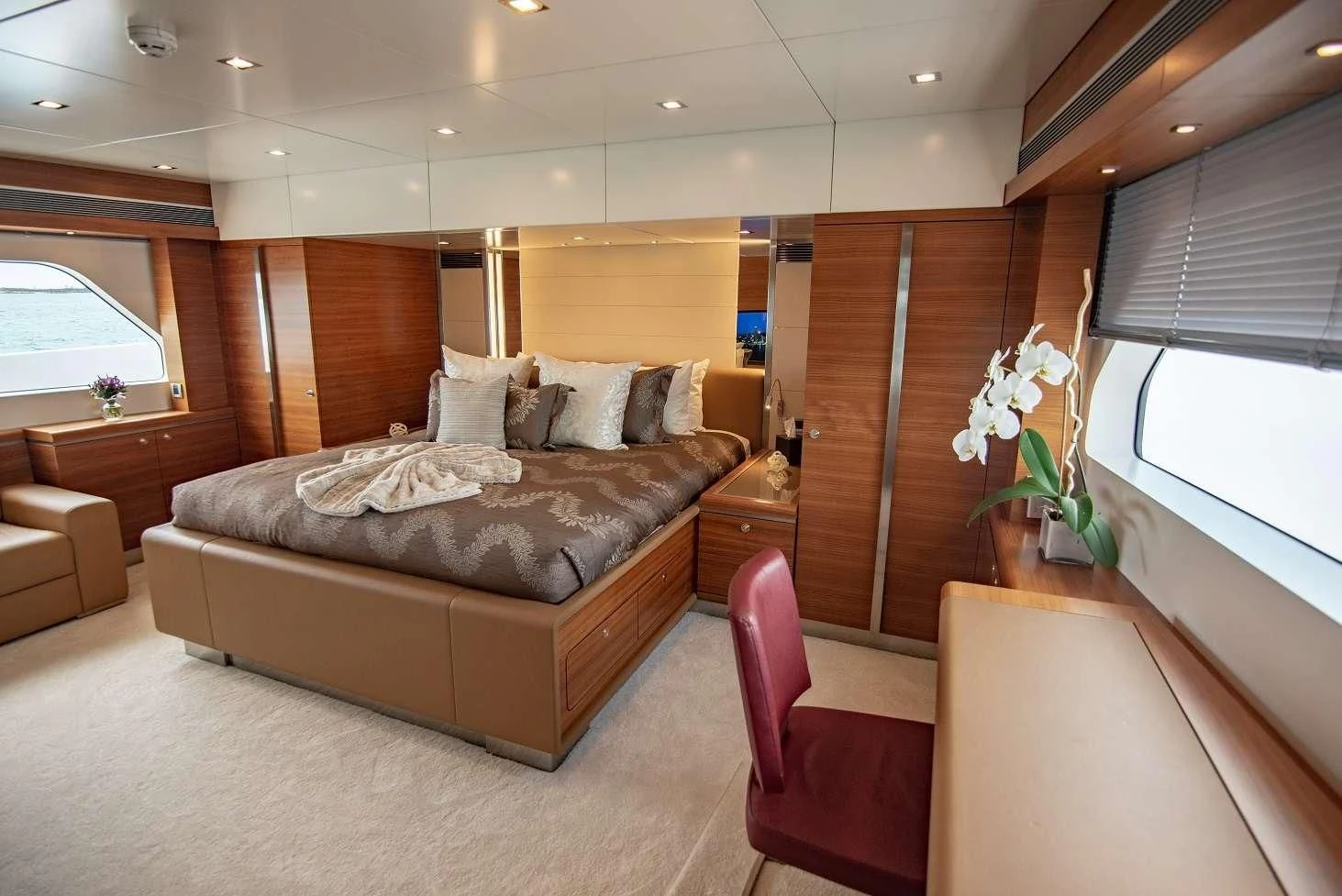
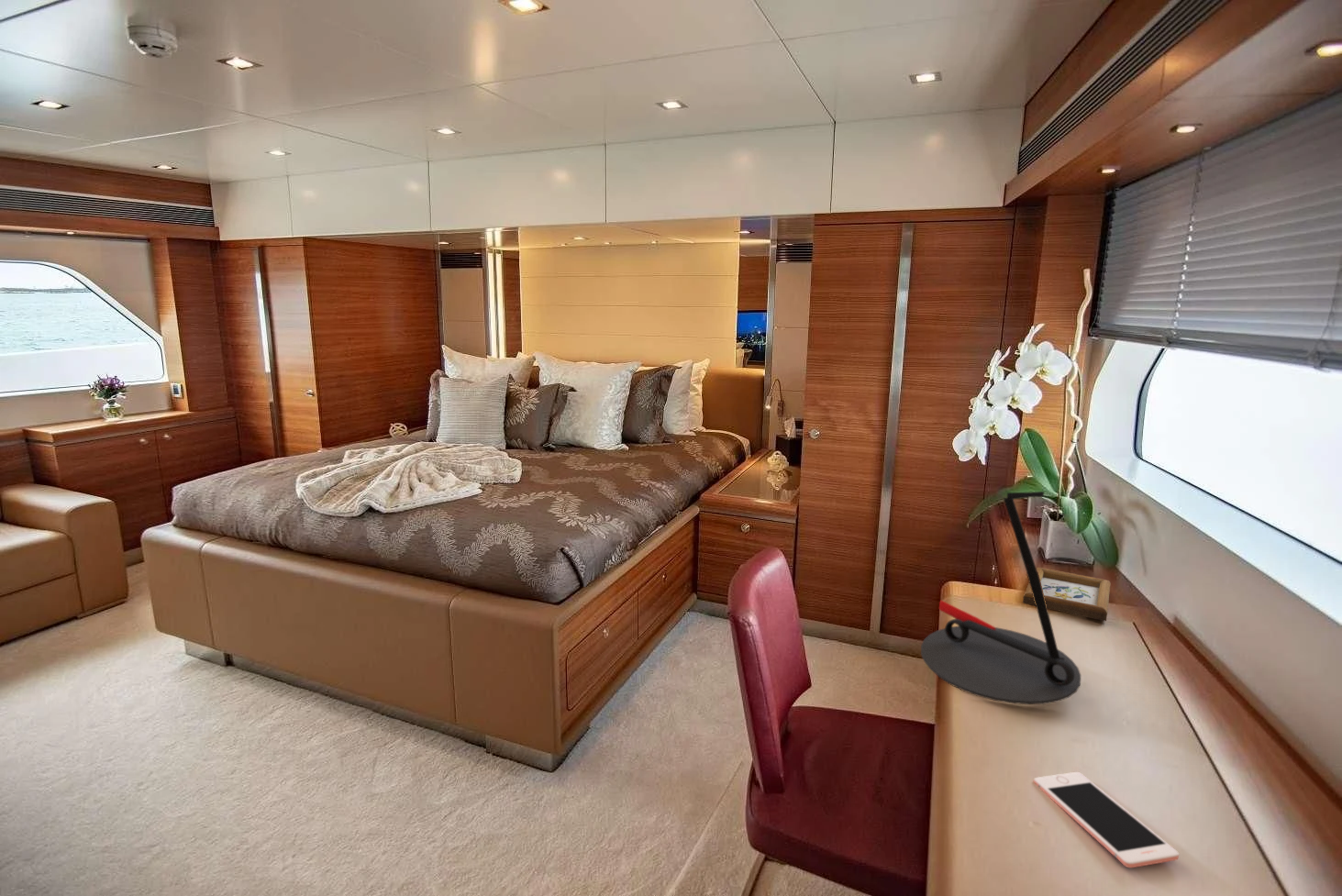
+ picture frame [1022,567,1112,622]
+ cell phone [1033,771,1180,868]
+ desk lamp [920,491,1081,705]
